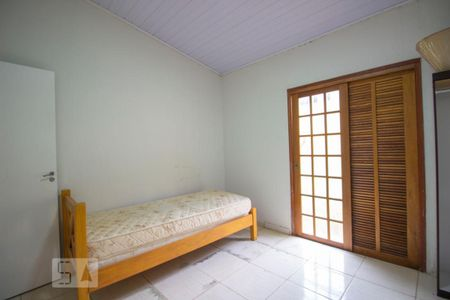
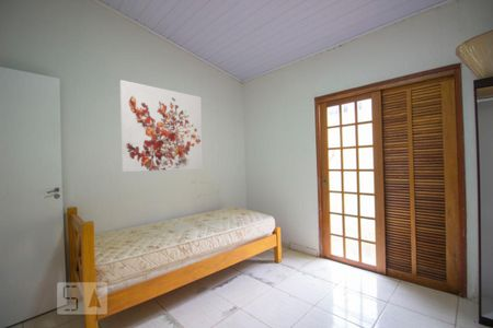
+ wall art [119,79,204,173]
